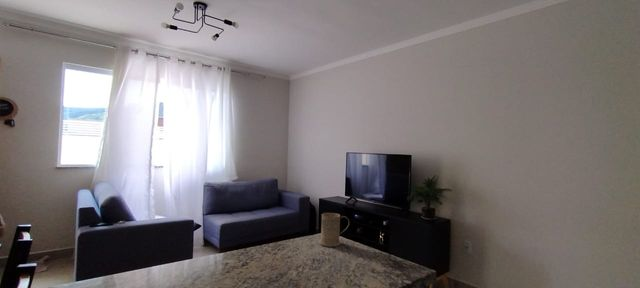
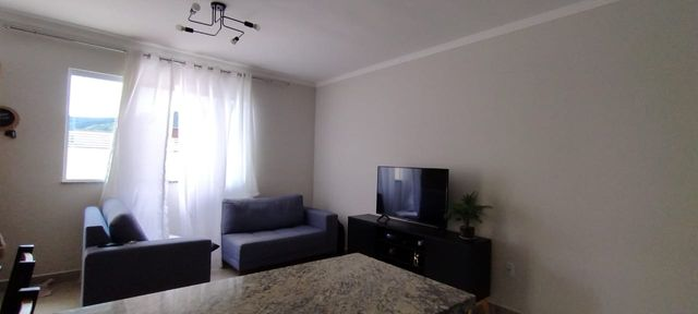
- mug [318,212,350,248]
